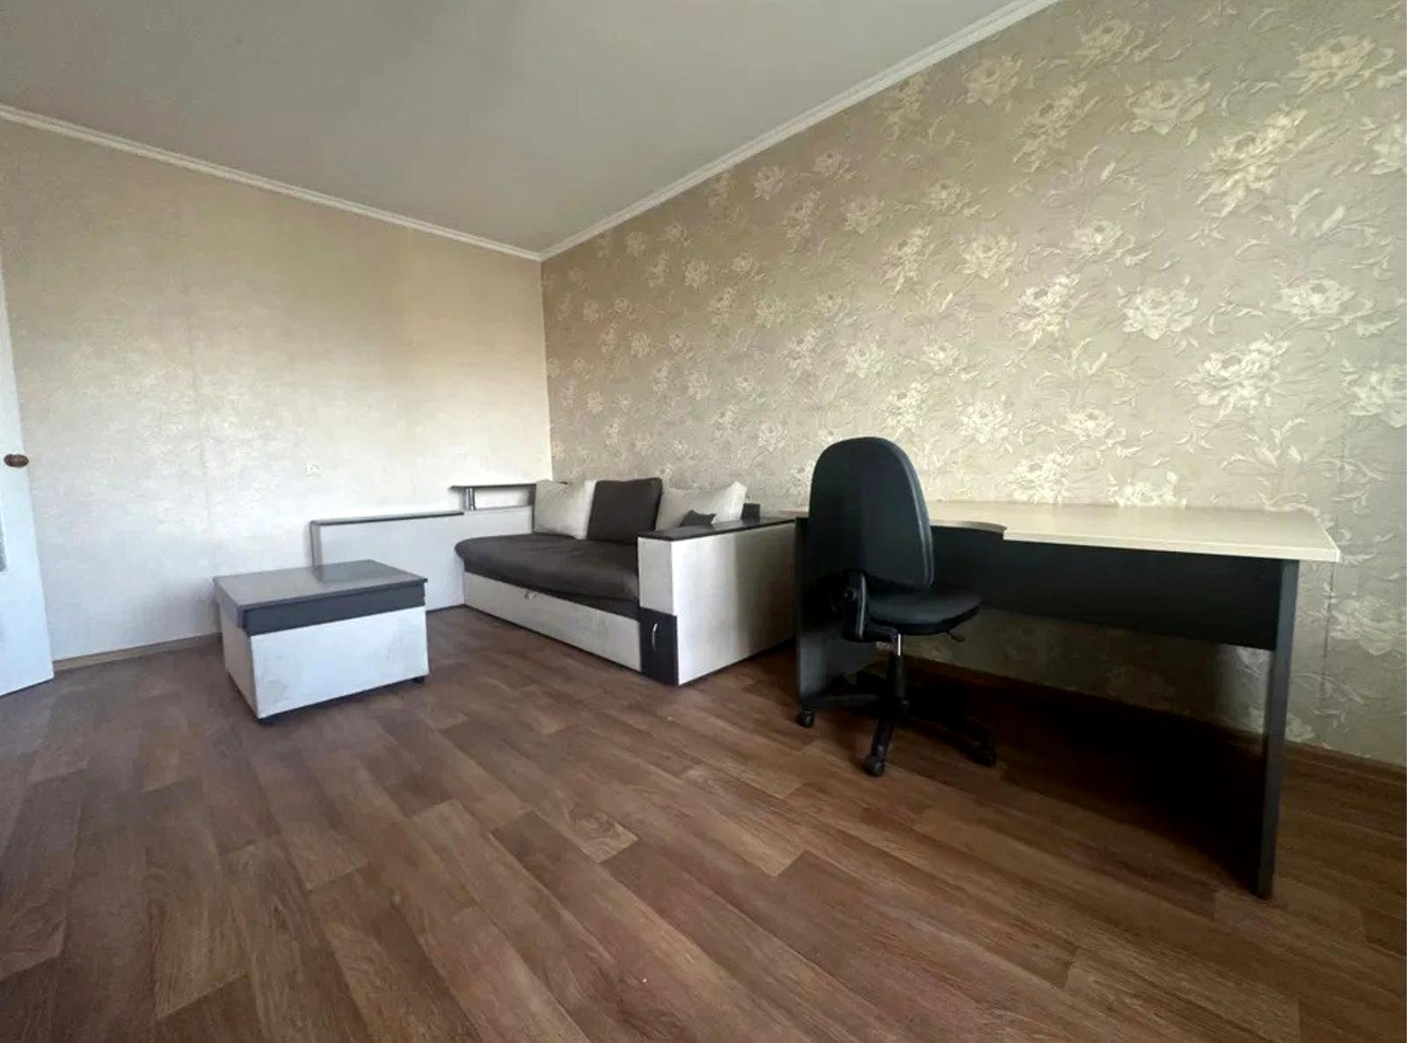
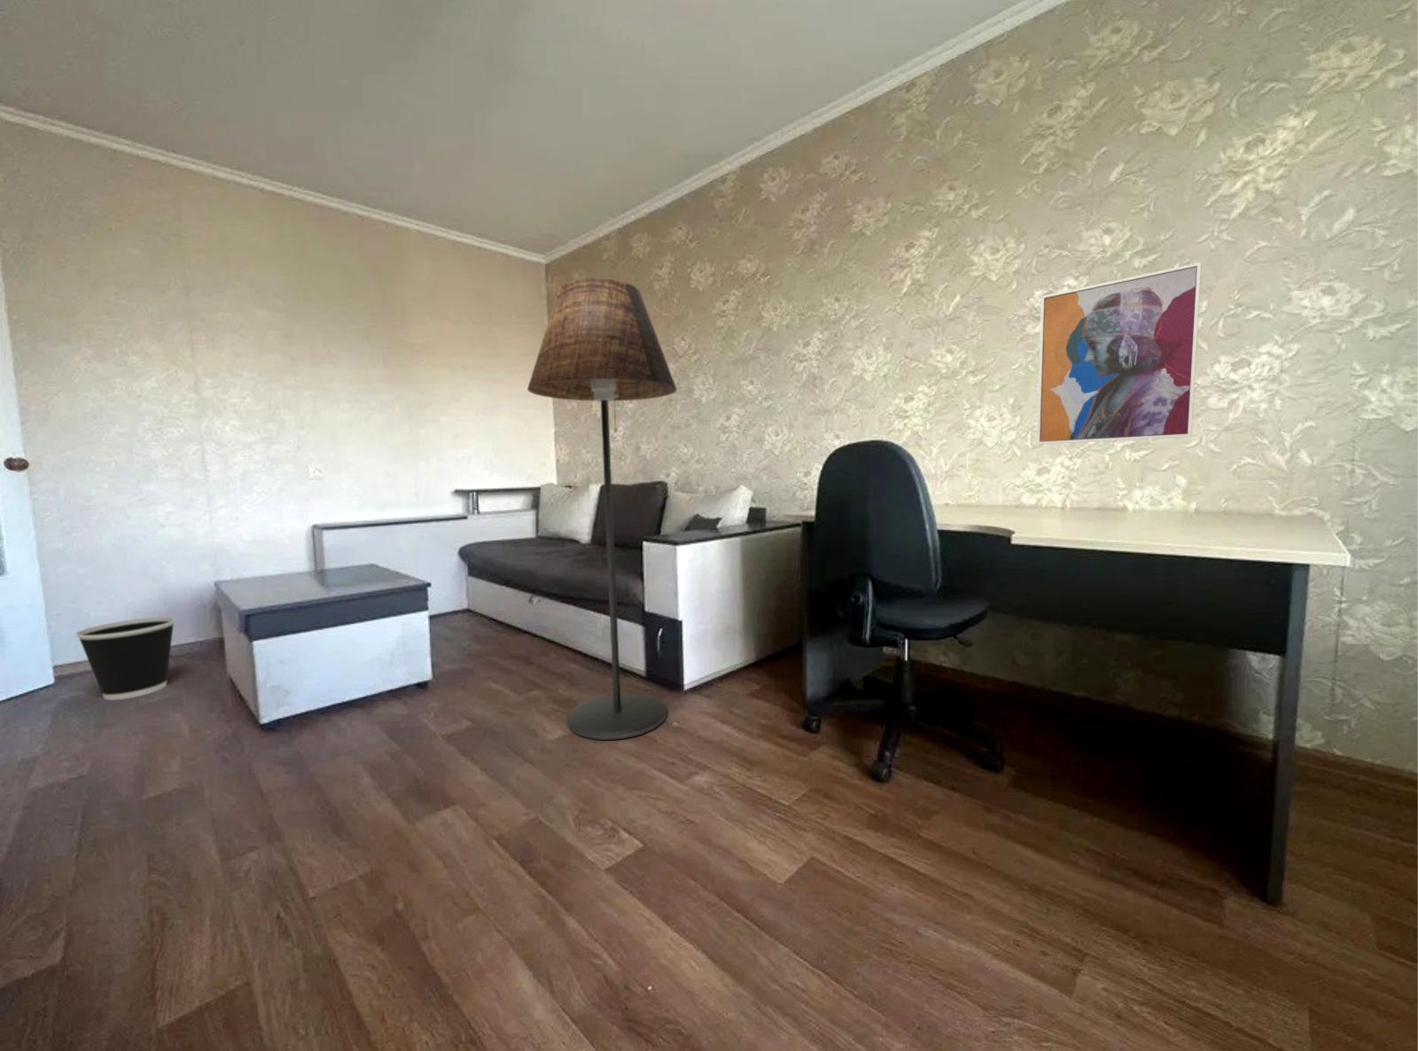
+ floor lamp [527,277,678,741]
+ wastebasket [75,616,177,701]
+ wall art [1036,262,1202,445]
